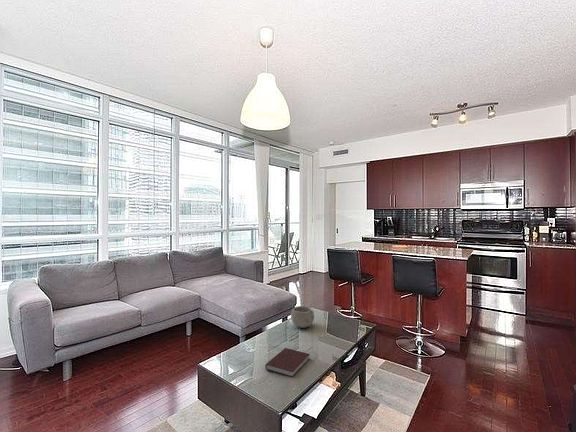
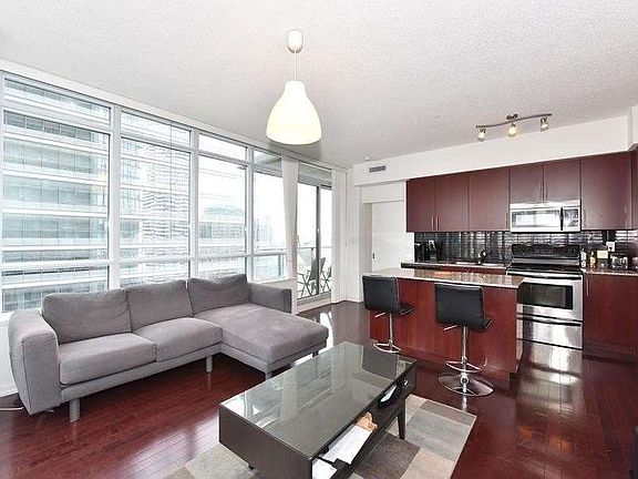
- bowl [290,305,315,329]
- notebook [264,347,311,378]
